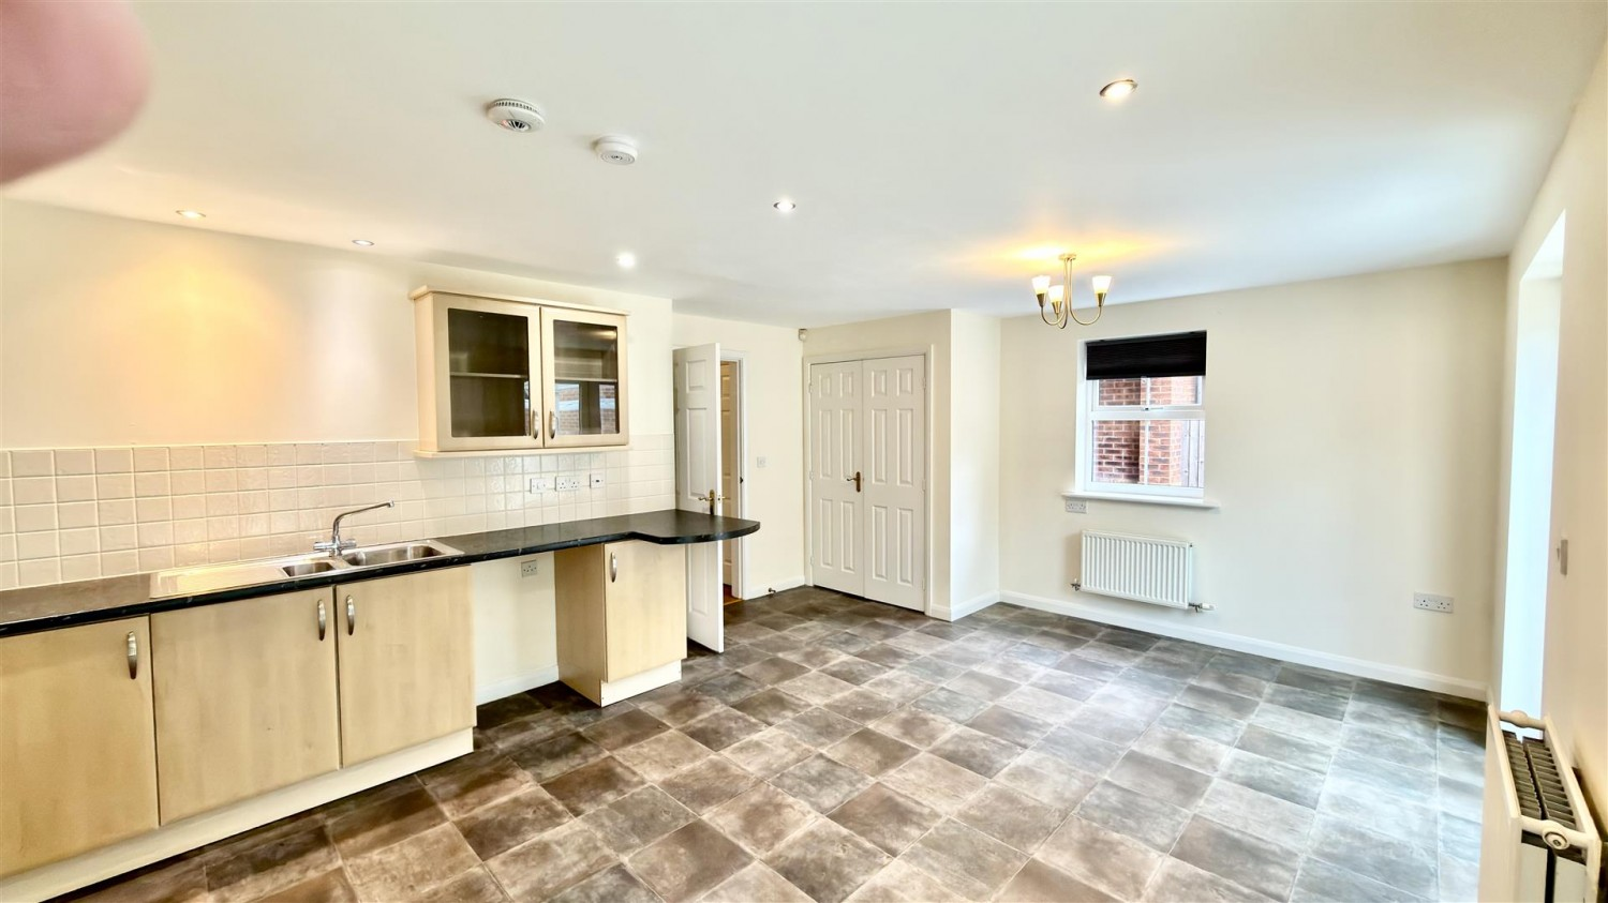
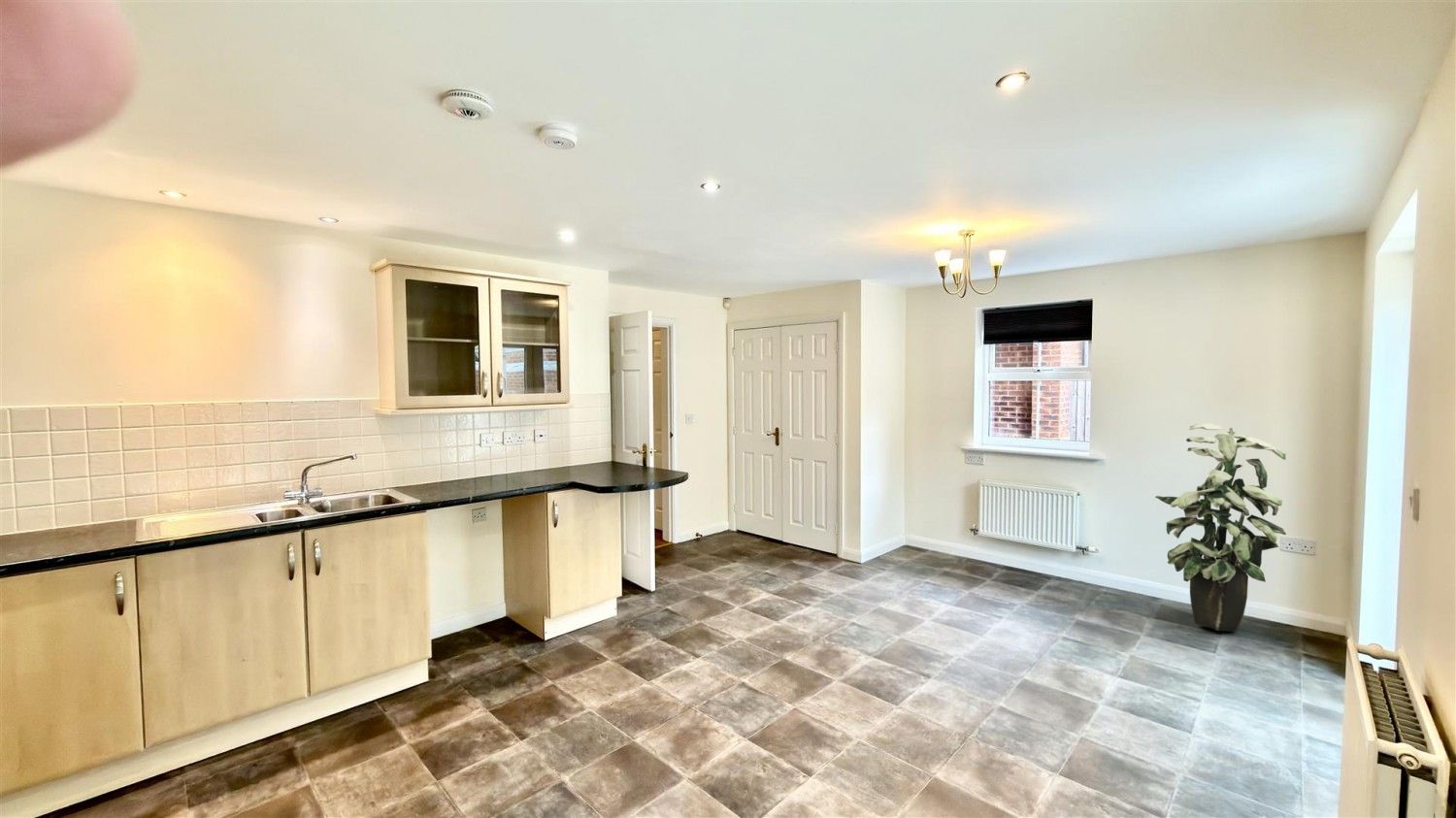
+ indoor plant [1154,423,1287,633]
